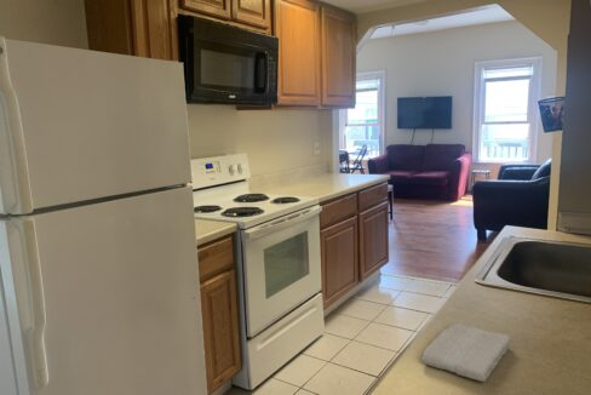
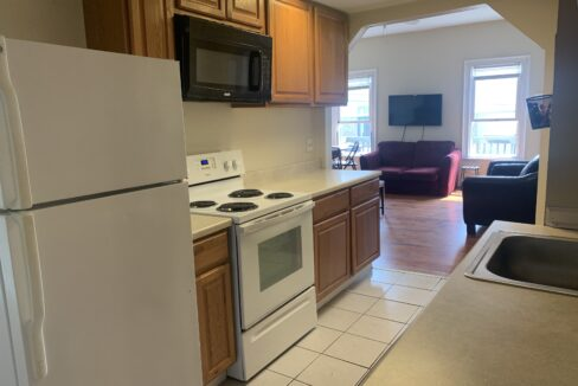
- washcloth [420,322,512,383]
